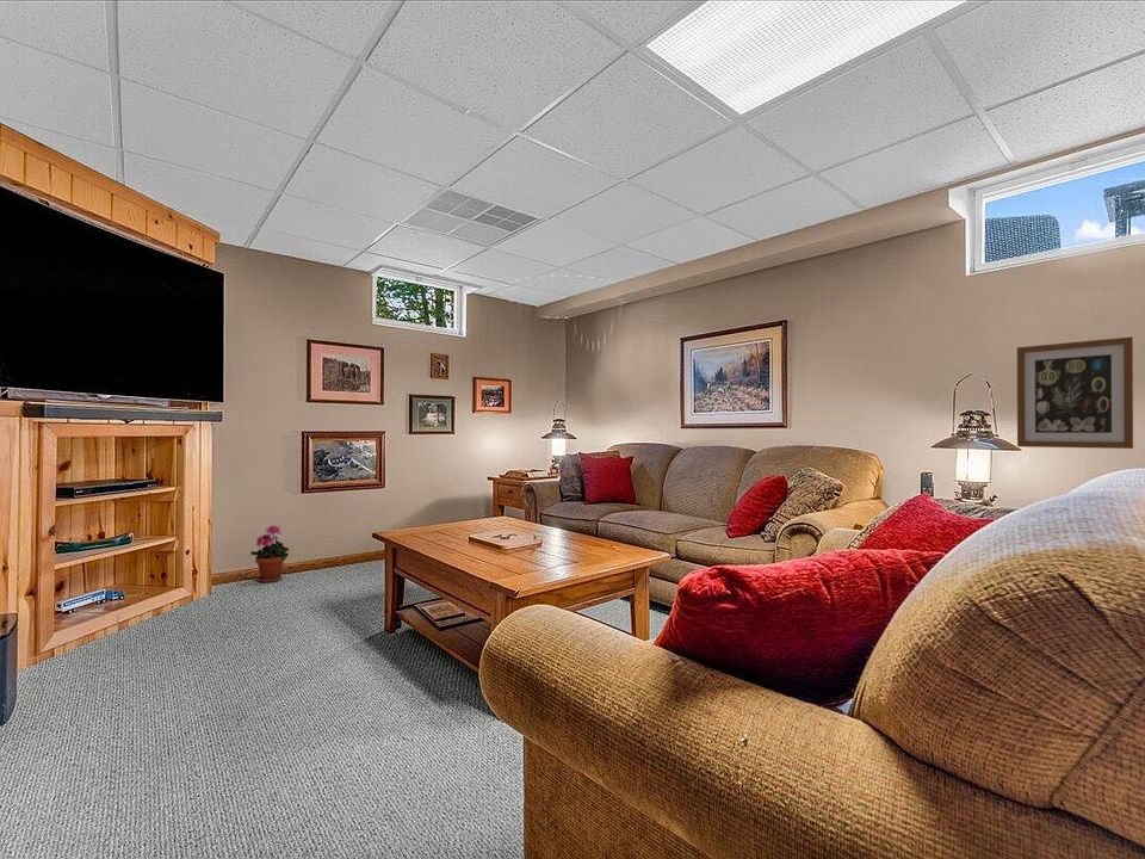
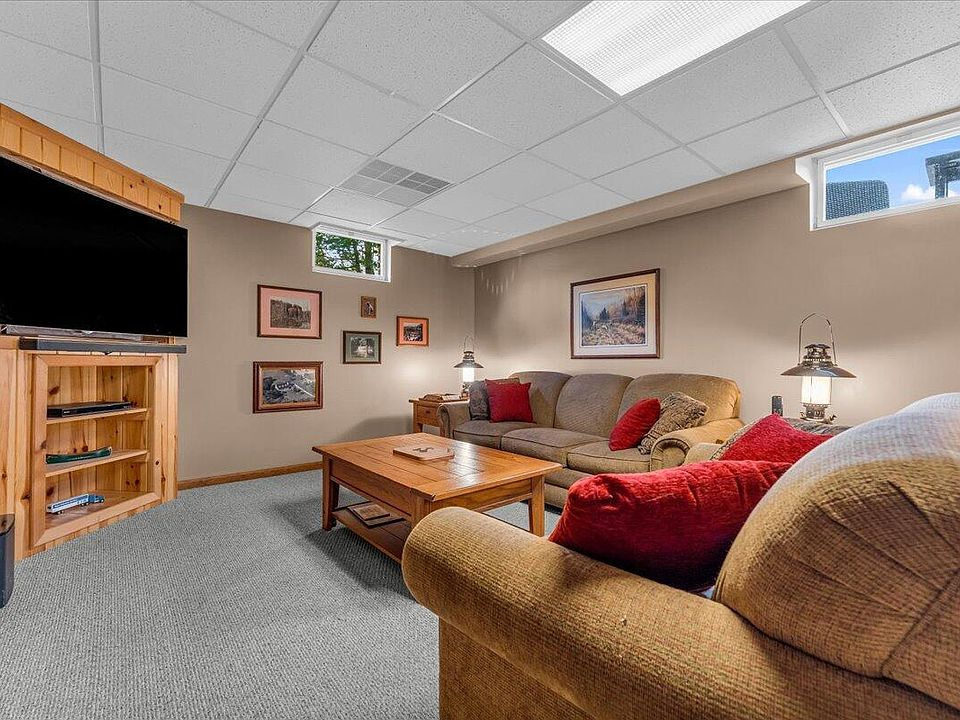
- wall art [1016,335,1134,450]
- potted plant [249,524,290,583]
